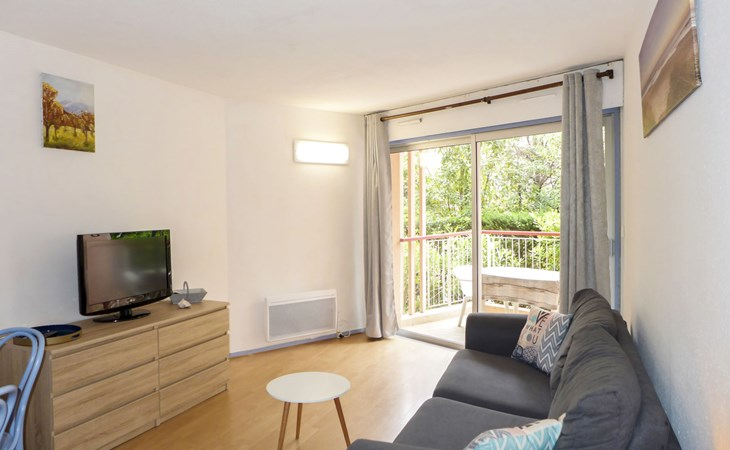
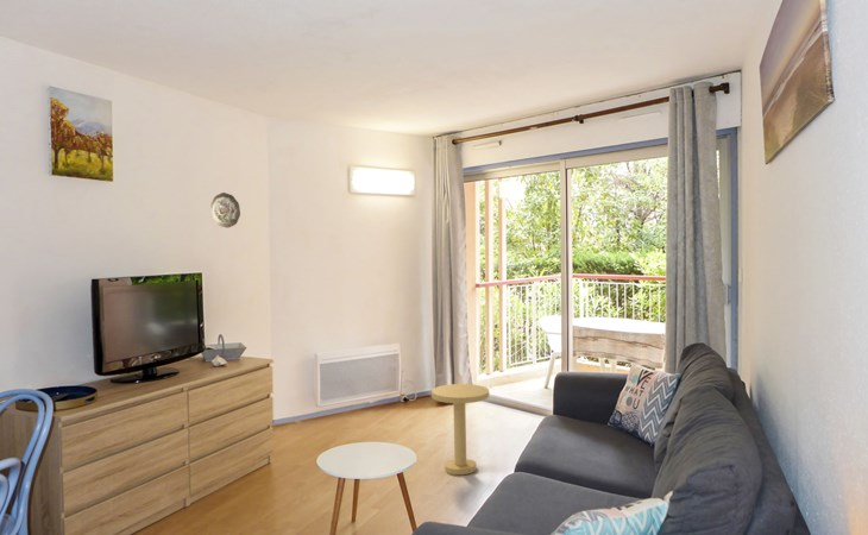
+ decorative plate [209,191,241,229]
+ side table [430,383,490,476]
